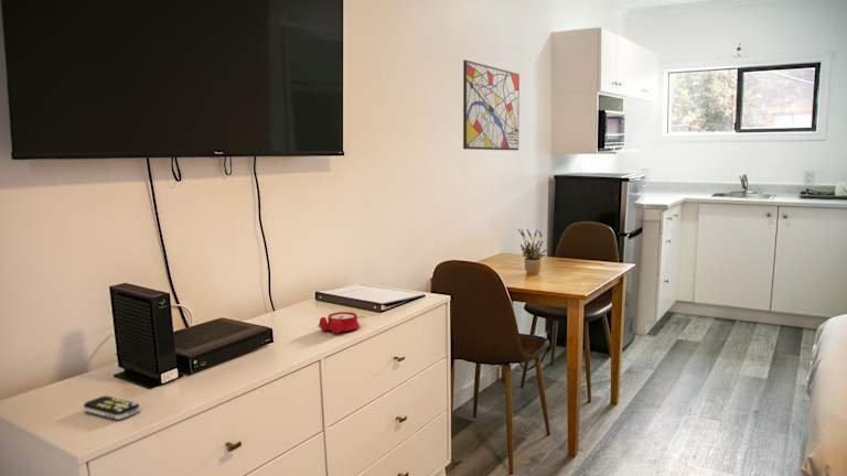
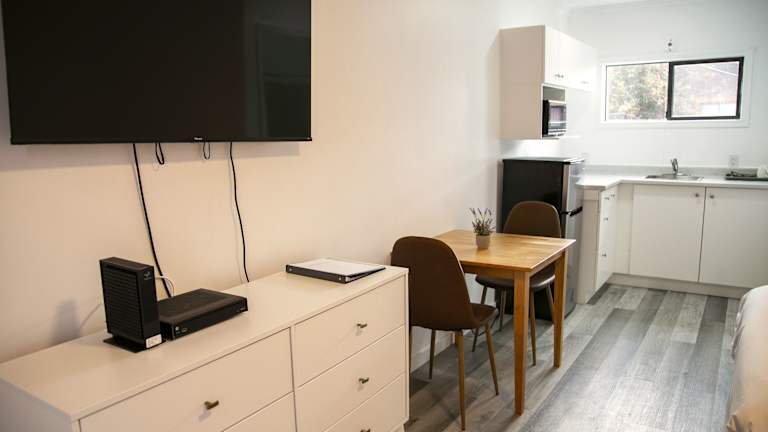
- remote control [83,394,140,421]
- alarm clock [317,311,365,334]
- wall art [462,60,521,151]
